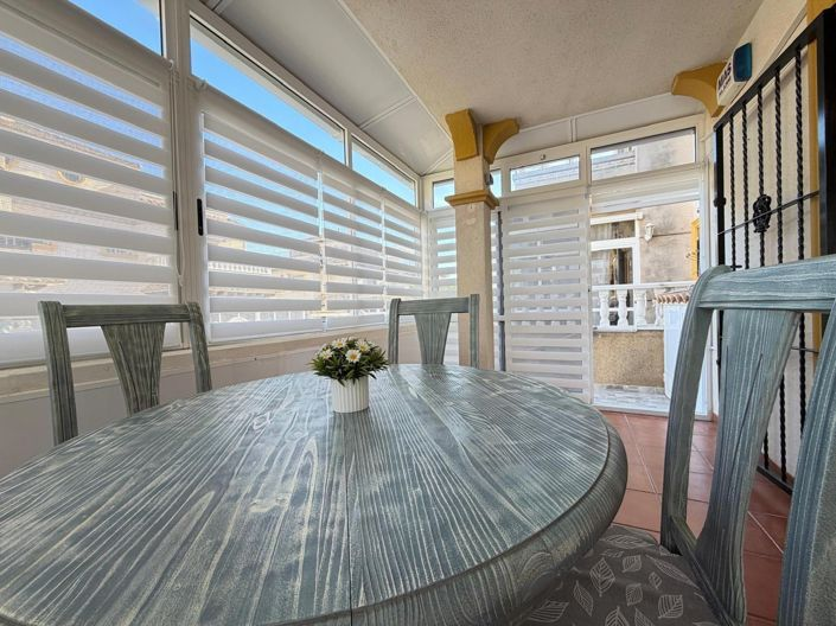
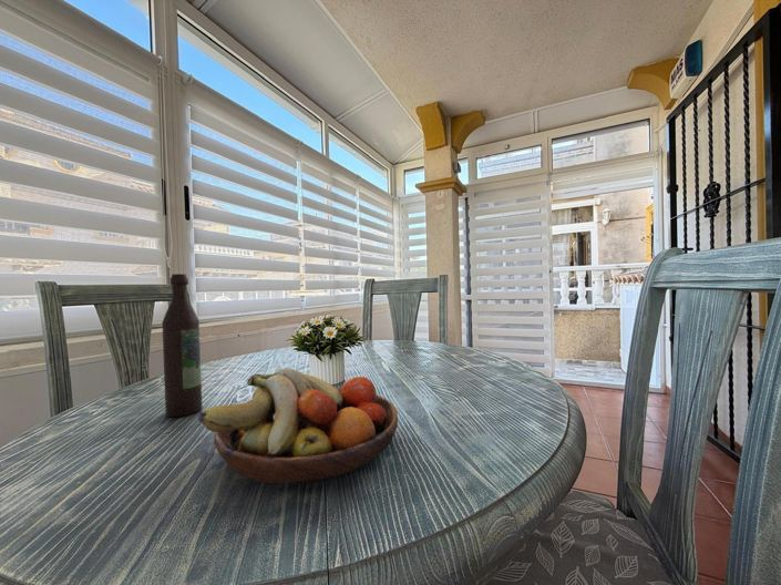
+ fruit bowl [197,368,399,485]
+ wine bottle [161,273,203,418]
